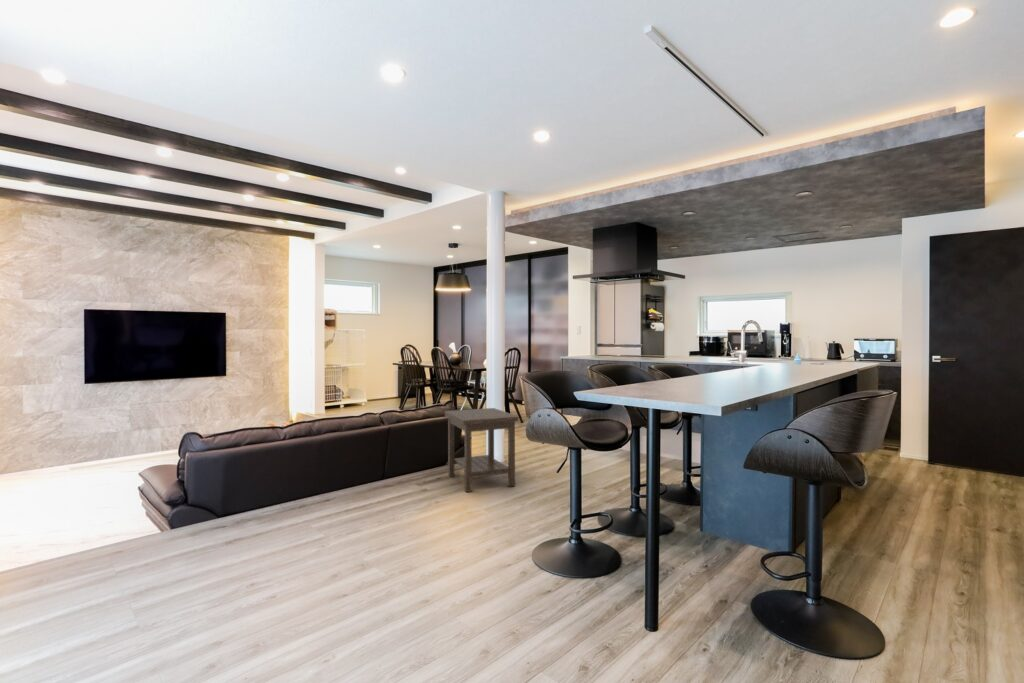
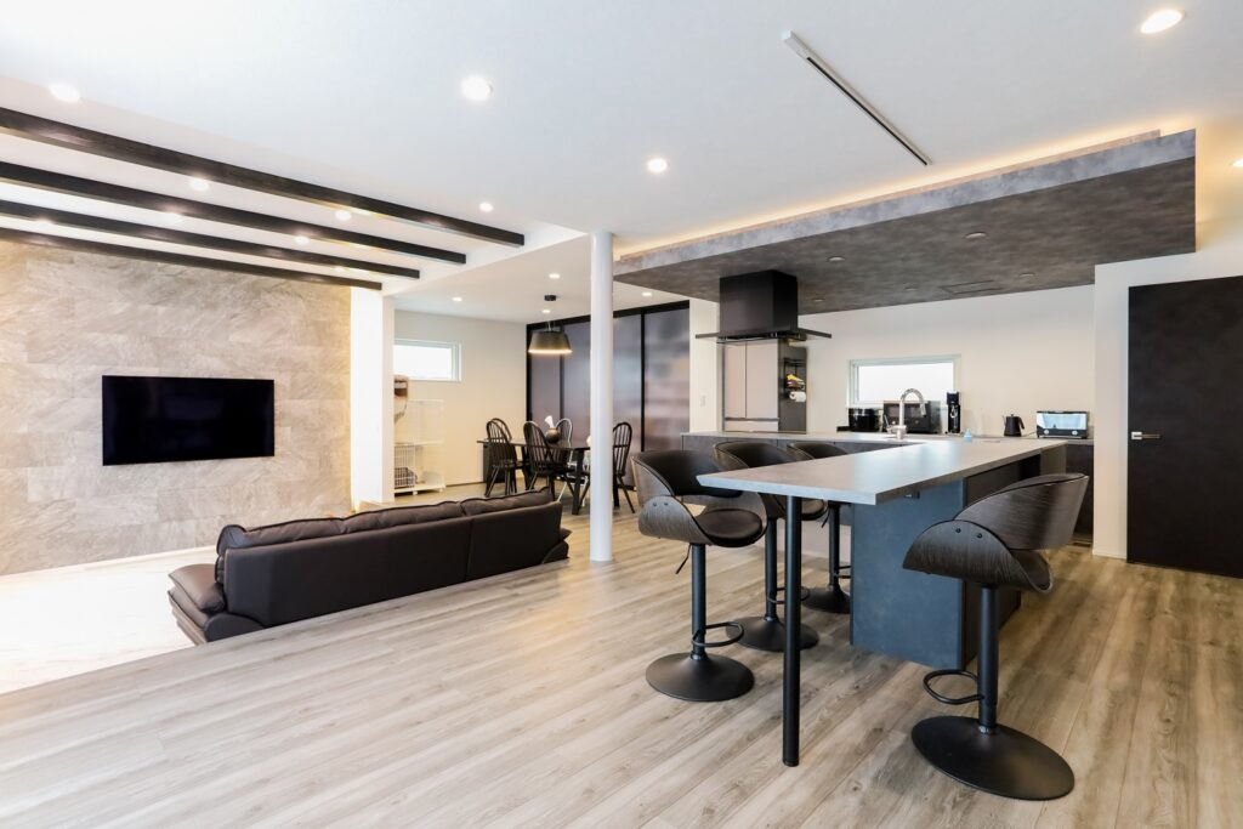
- side table [444,407,519,493]
